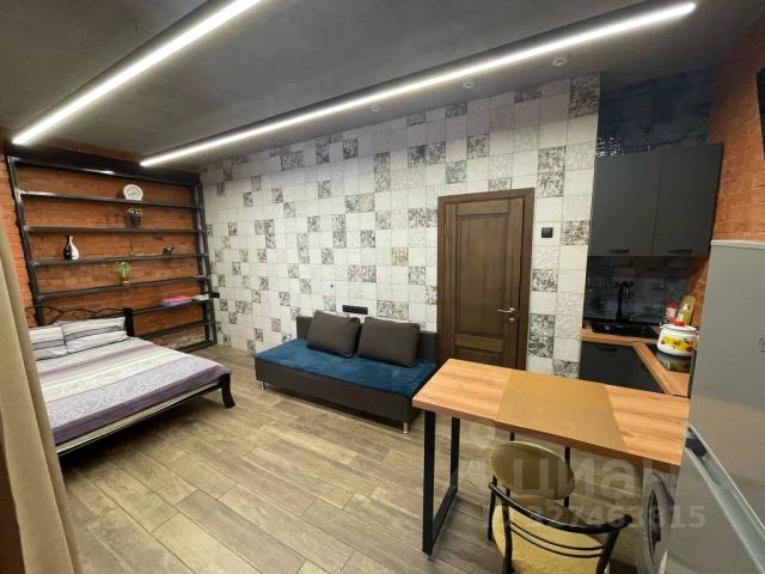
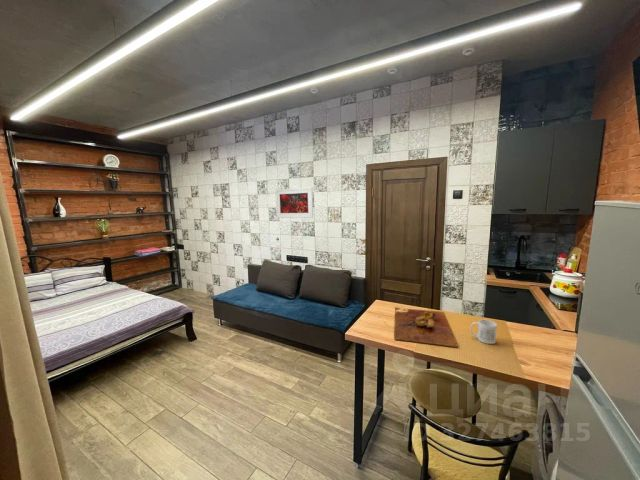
+ cutting board [393,307,459,348]
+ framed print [274,186,314,219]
+ mug [470,319,498,345]
